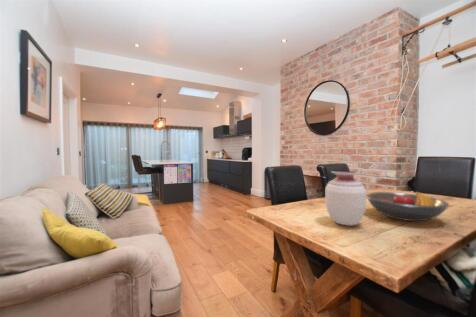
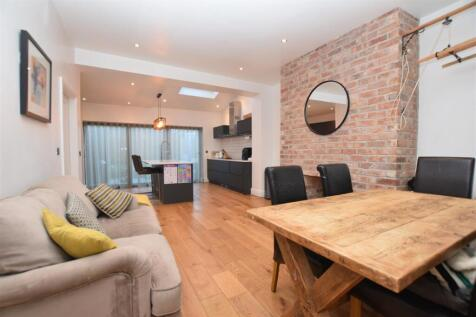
- fruit bowl [366,190,450,222]
- vase [324,170,367,226]
